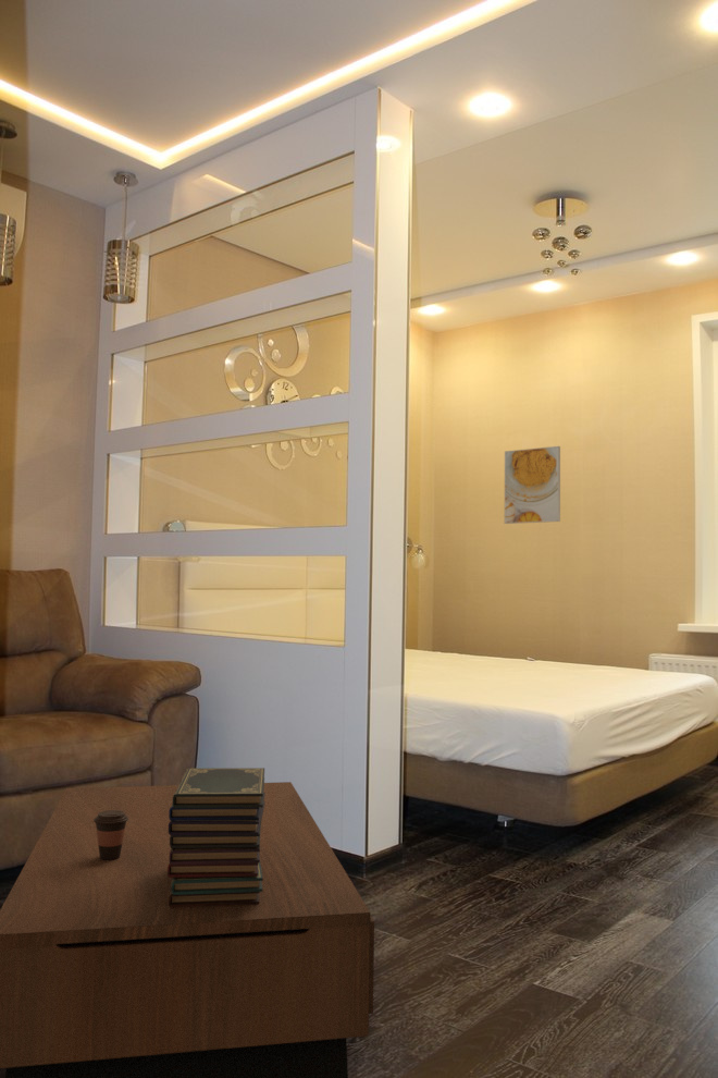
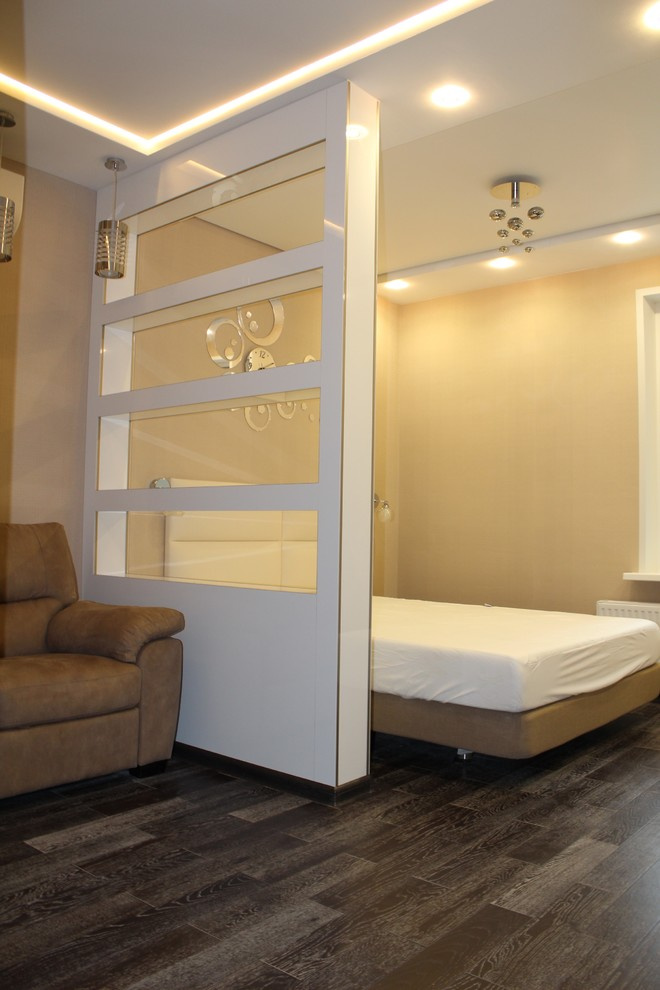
- coffee cup [94,810,128,860]
- coffee table [0,781,375,1078]
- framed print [503,445,561,525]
- book stack [168,767,265,907]
